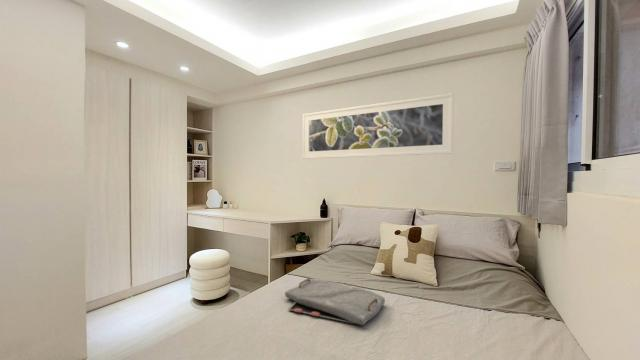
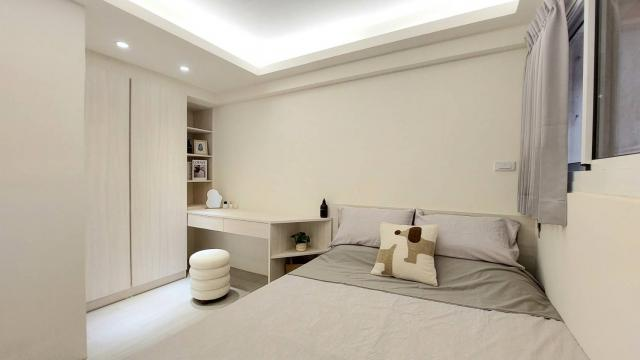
- serving tray [284,277,386,326]
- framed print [301,92,455,160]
